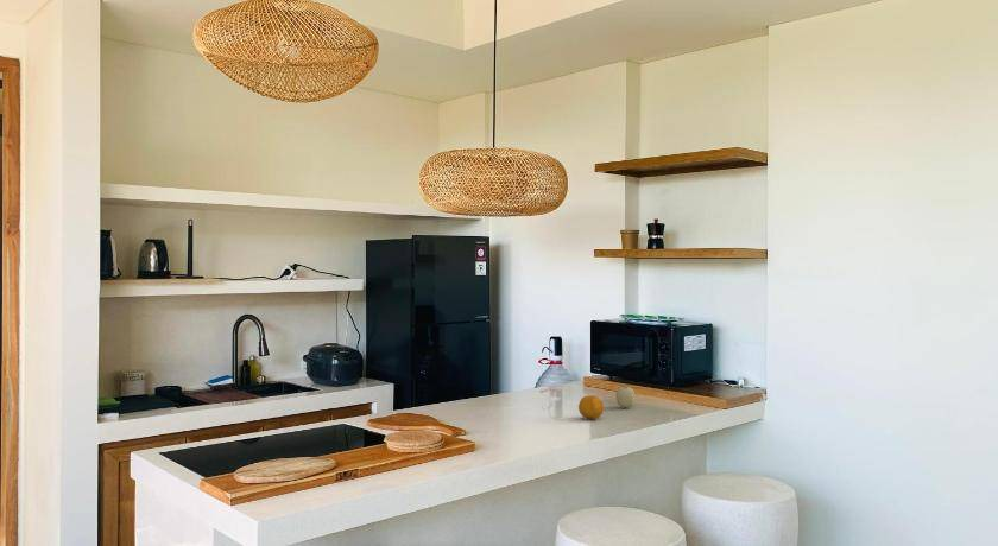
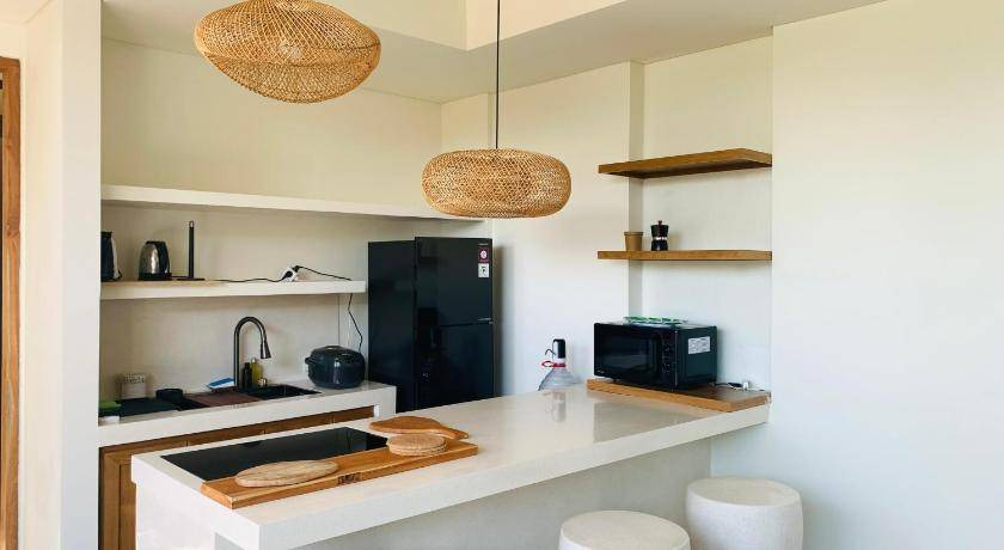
- fruit [577,394,605,420]
- fruit [614,386,636,410]
